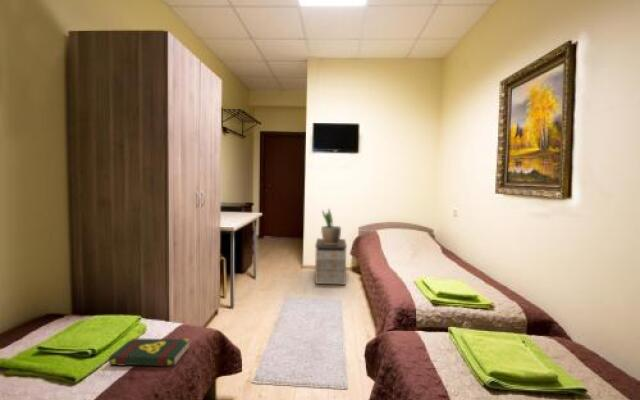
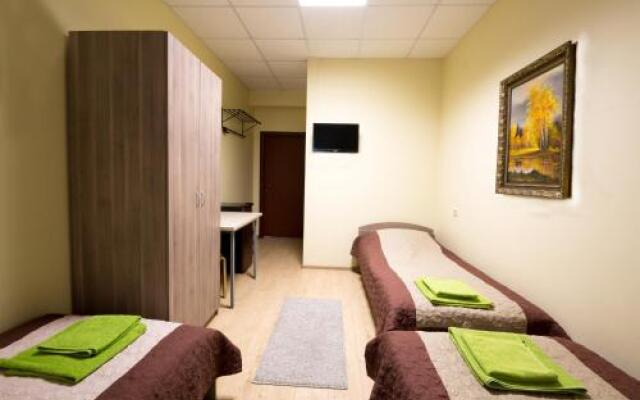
- book [108,337,191,367]
- cabinet [314,237,348,286]
- potted plant [320,207,342,245]
